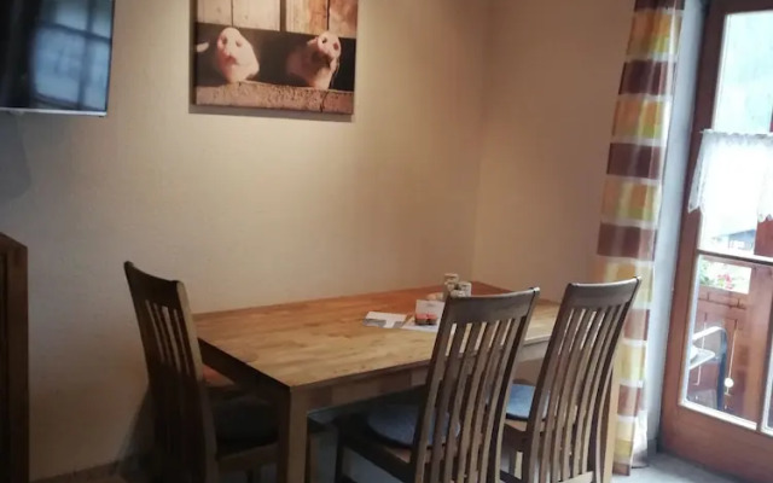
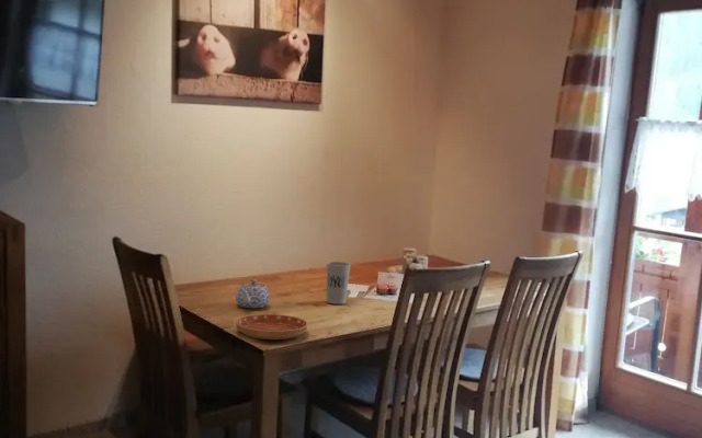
+ saucer [235,313,308,341]
+ cup [326,261,352,306]
+ teapot [235,278,271,309]
